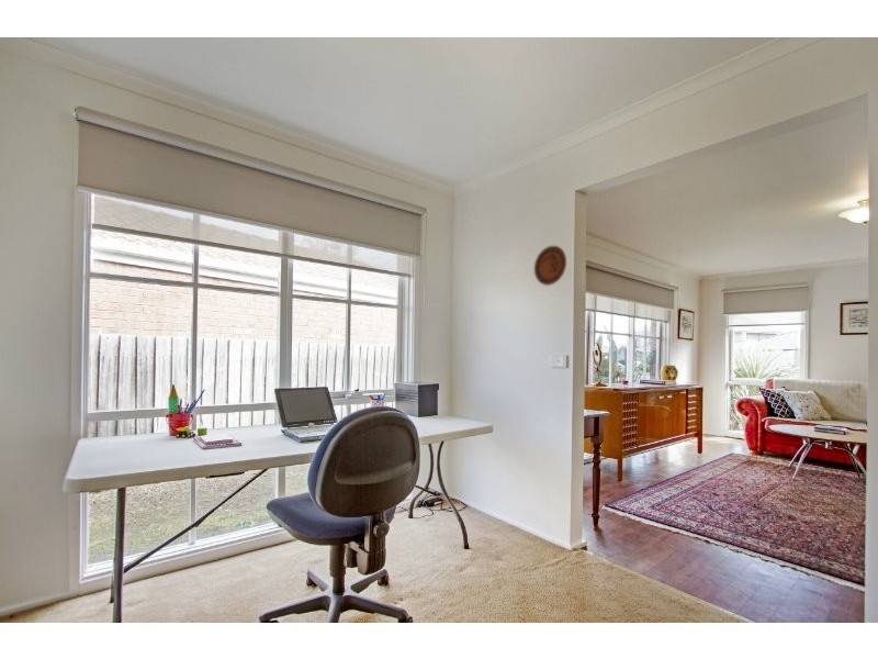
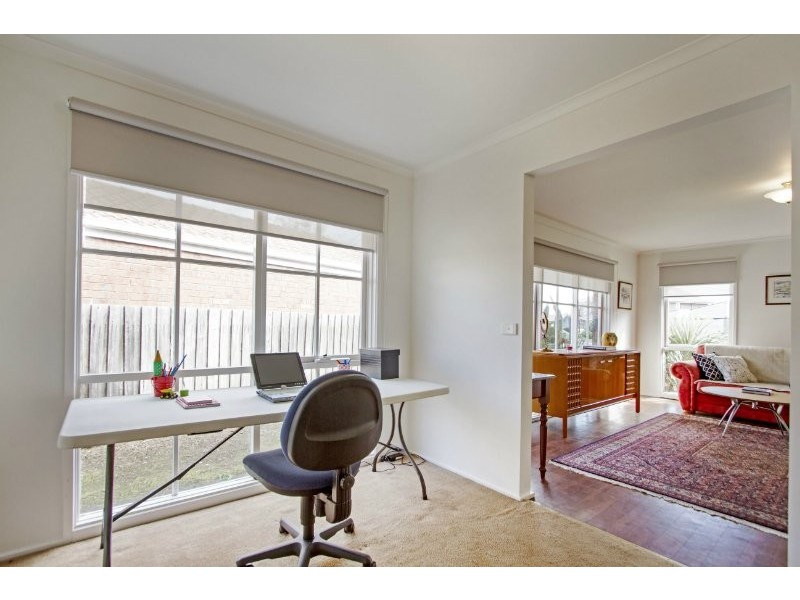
- decorative plate [533,245,567,287]
